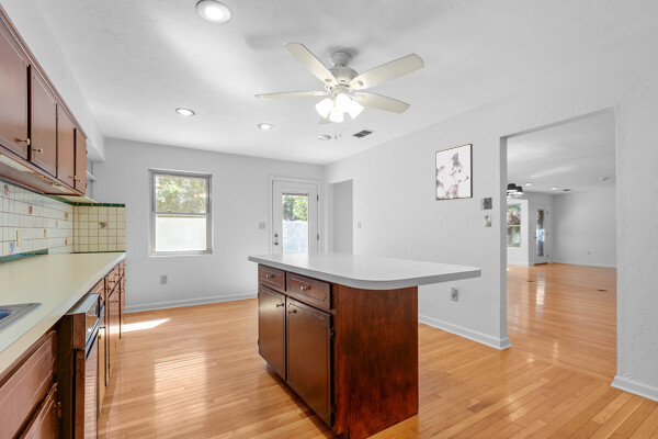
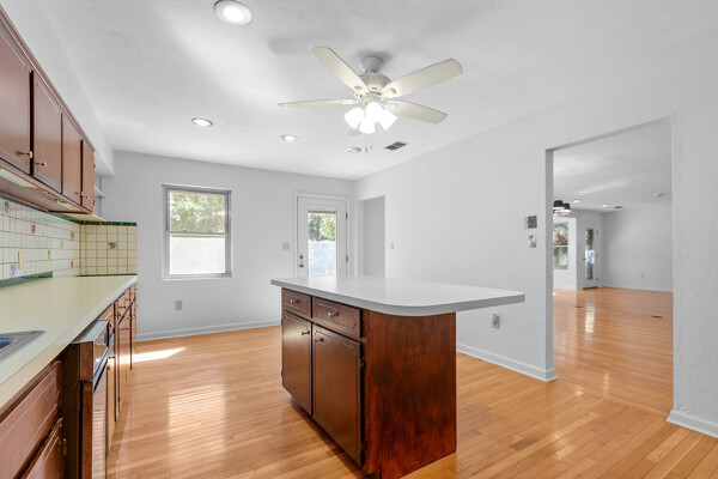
- wall art [435,143,474,202]
